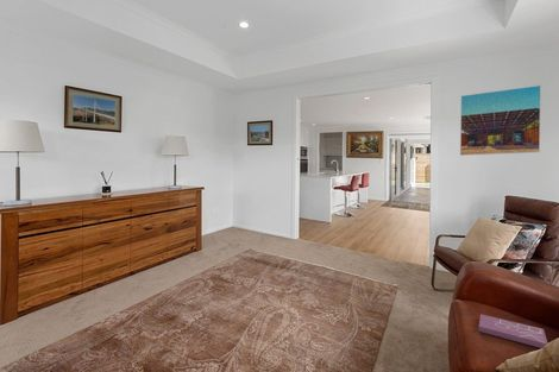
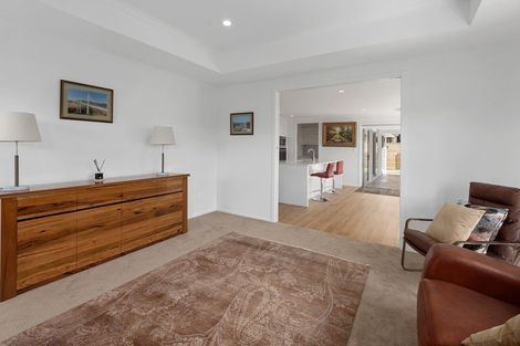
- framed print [459,84,542,157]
- book [478,313,548,349]
